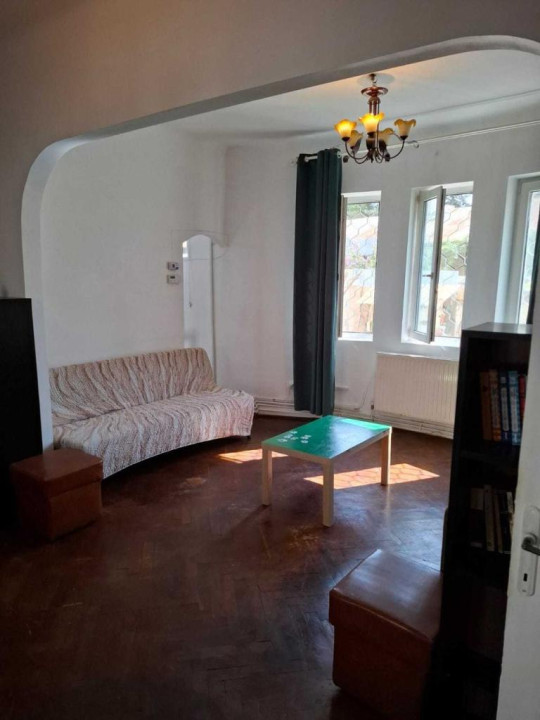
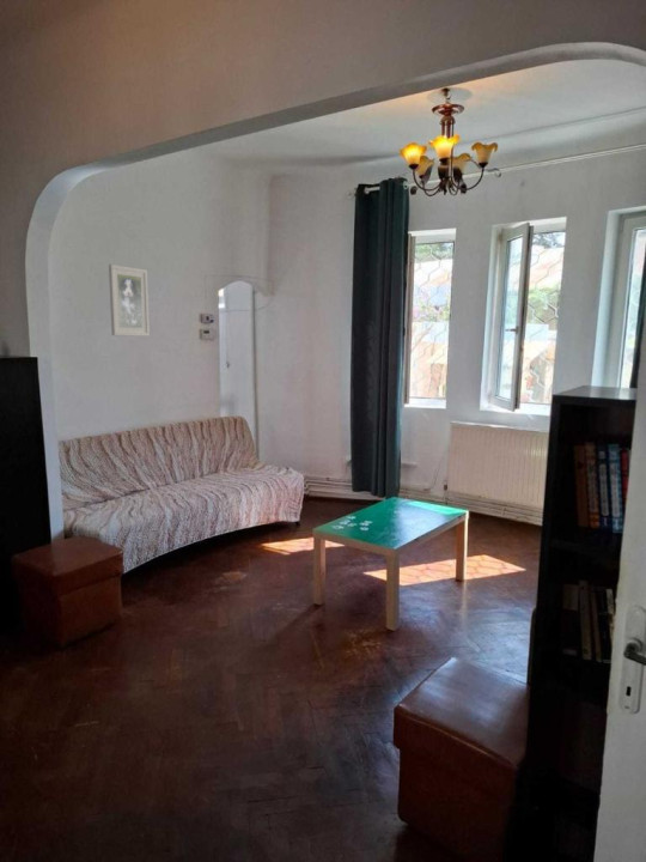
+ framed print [108,263,151,338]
